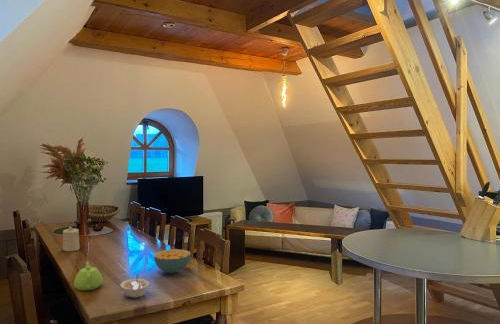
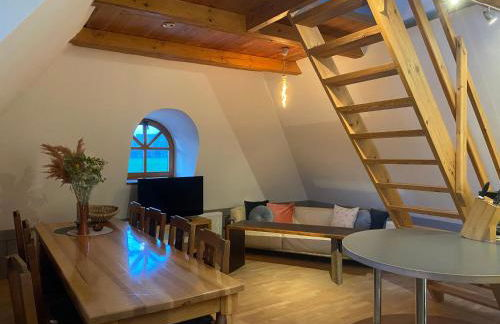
- candle [62,226,80,252]
- legume [120,274,150,299]
- cereal bowl [153,248,192,274]
- teapot [73,260,104,292]
